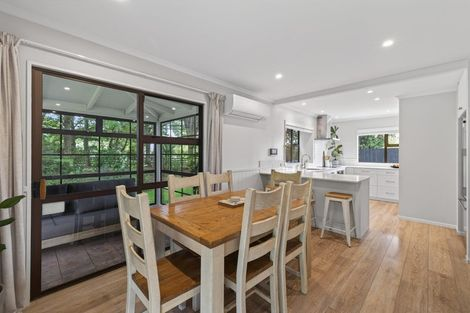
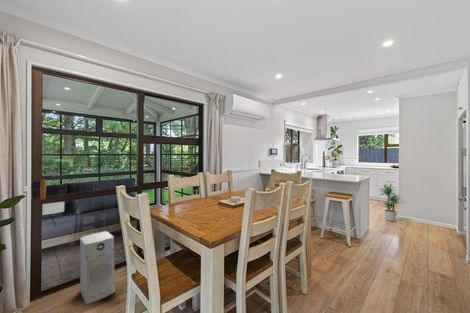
+ potted plant [378,182,406,222]
+ air purifier [79,231,116,305]
